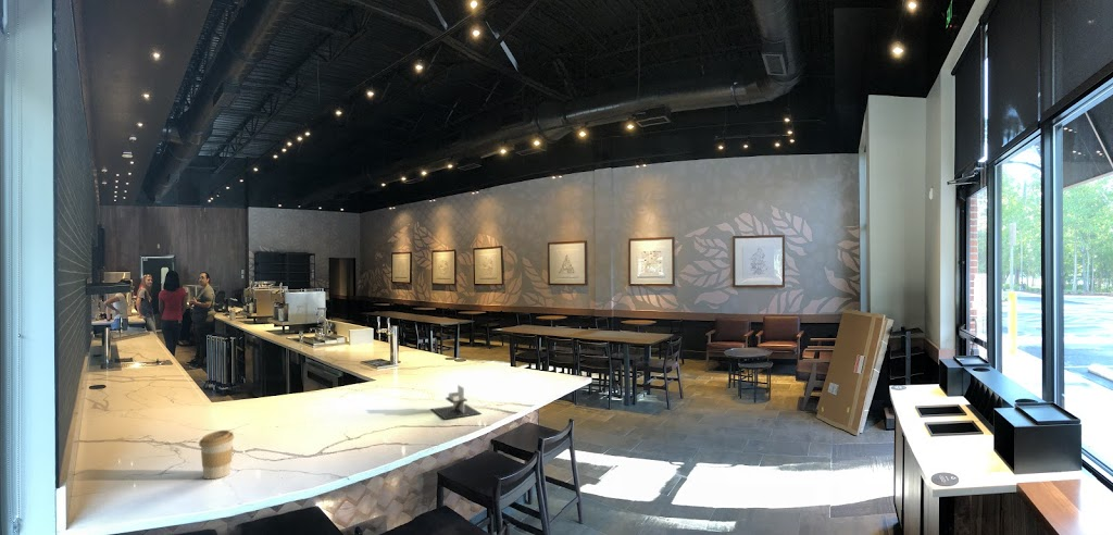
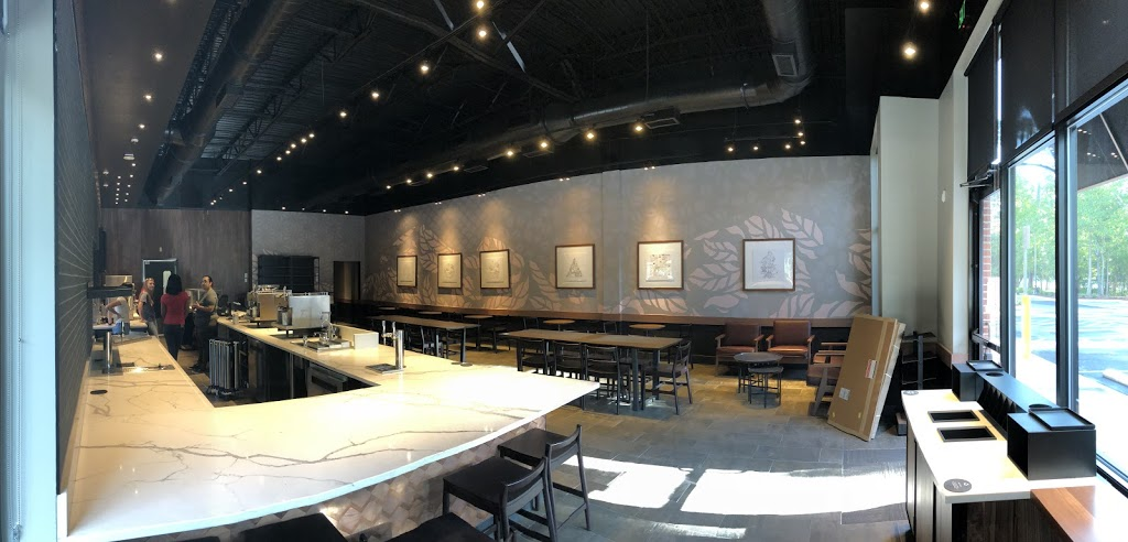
- coffee cup [198,430,235,480]
- napkin holder [430,384,483,421]
